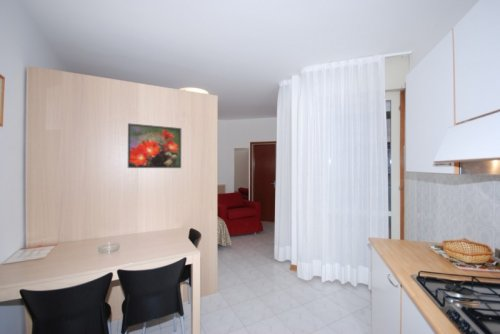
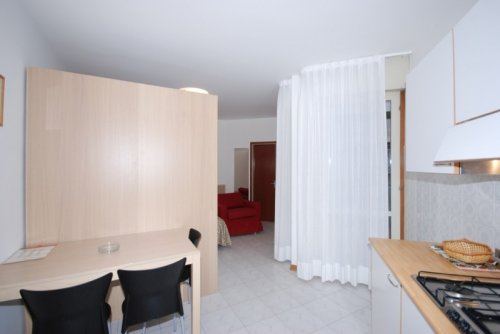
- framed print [127,122,182,169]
